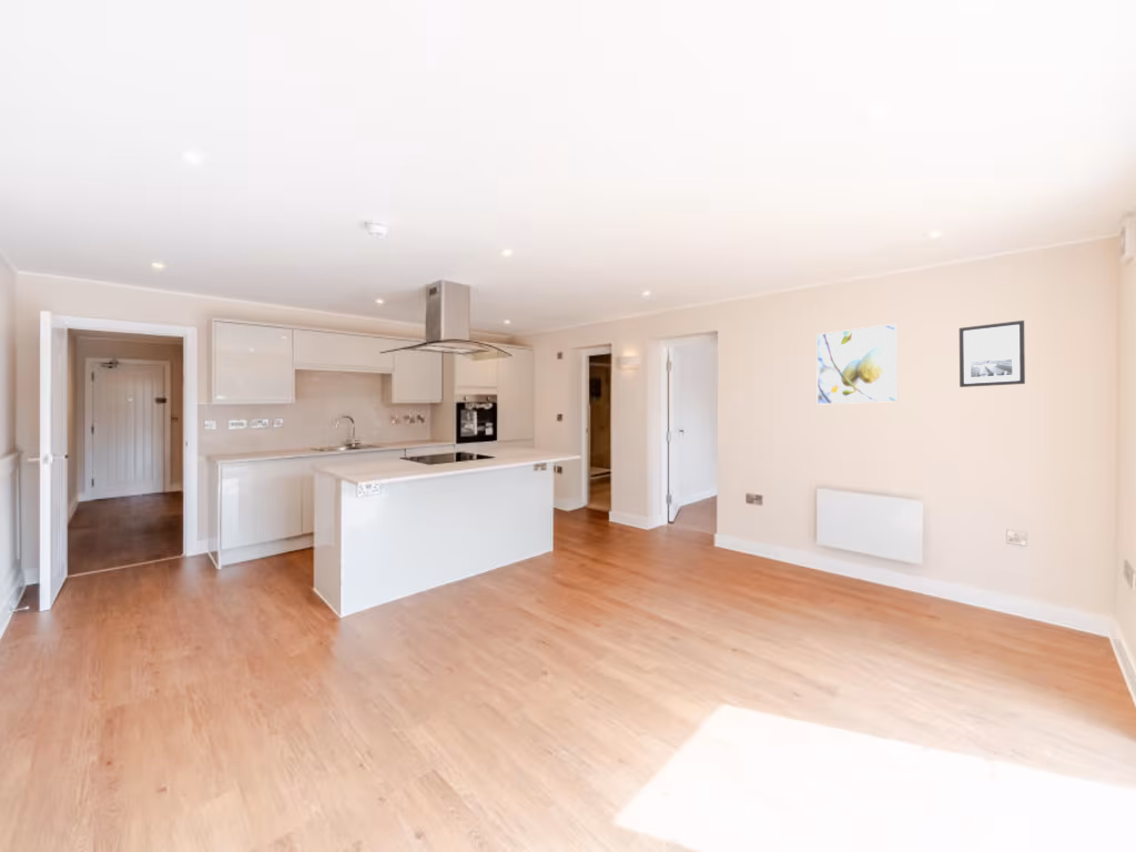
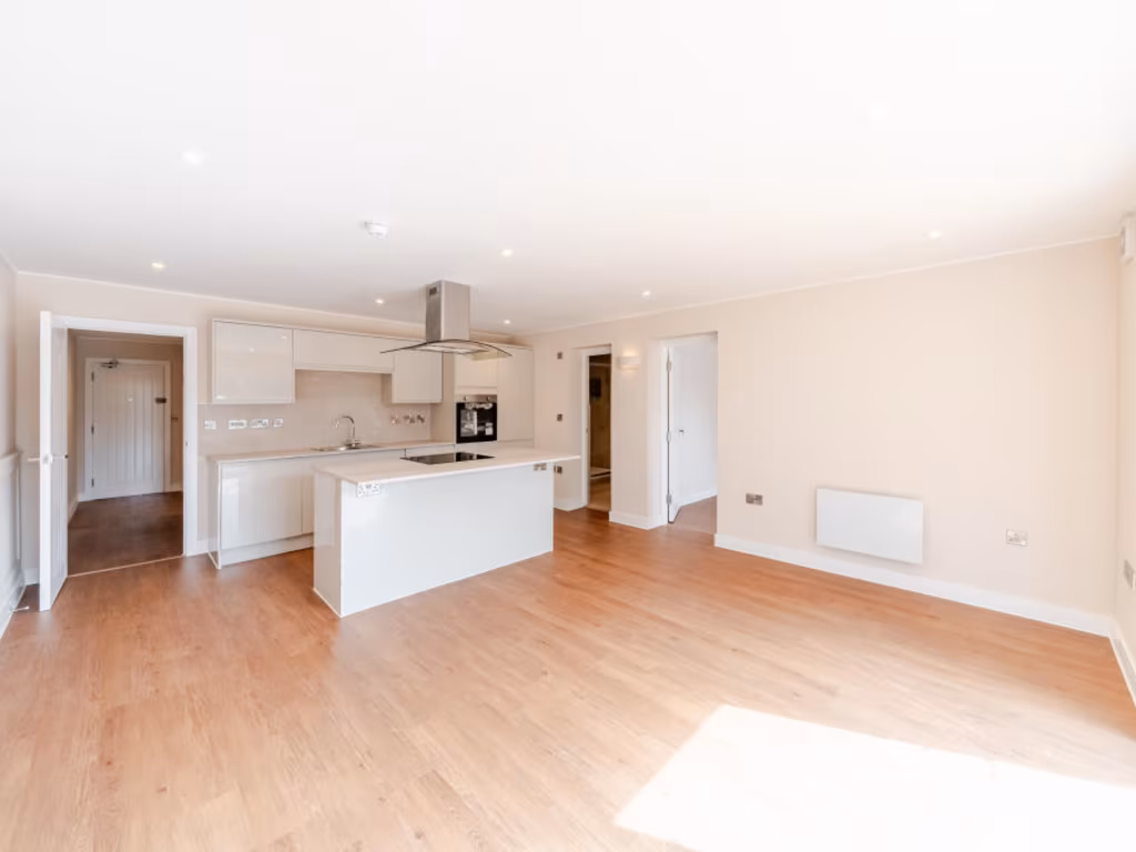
- wall art [958,320,1026,388]
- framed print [815,323,899,406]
